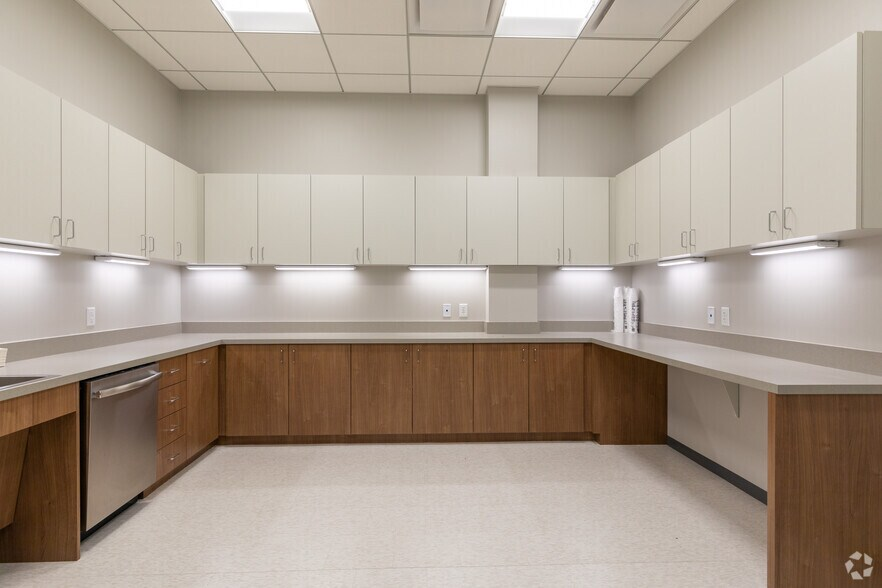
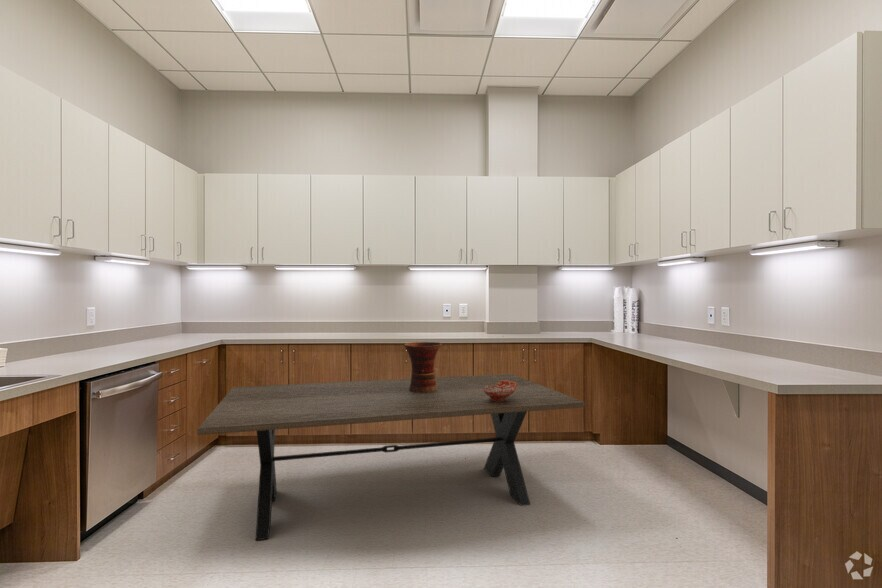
+ vase [403,341,443,393]
+ dining table [197,373,586,541]
+ ceramic bowl [483,380,517,401]
